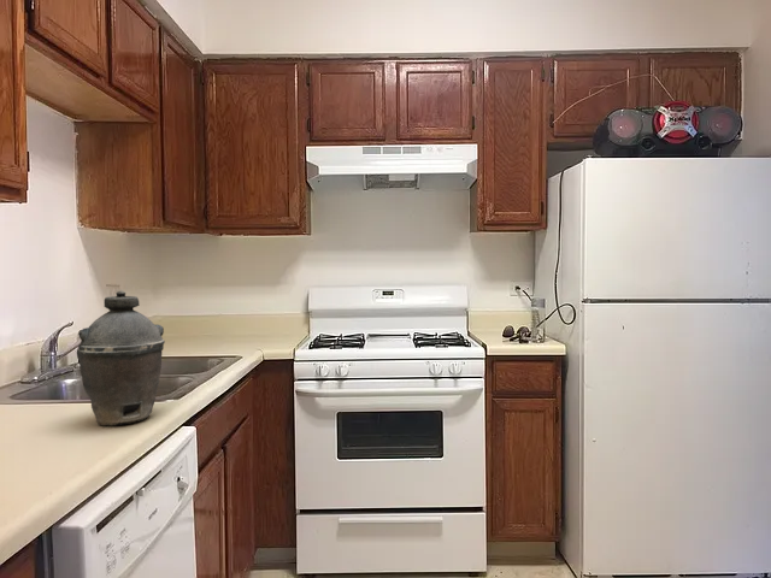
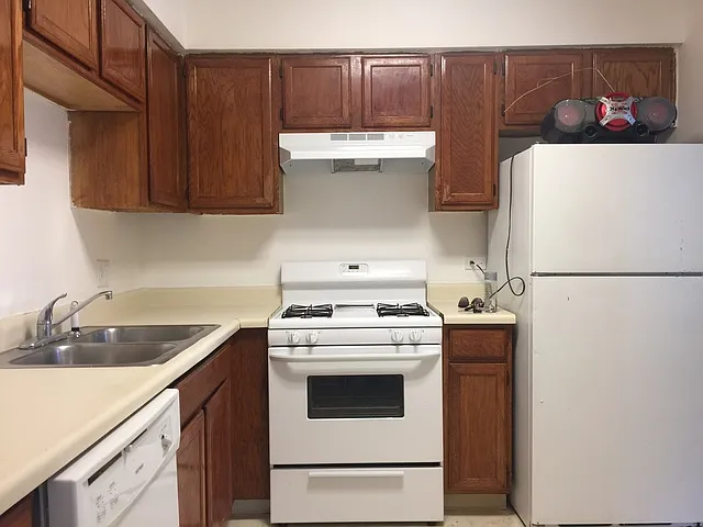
- kettle [76,290,166,426]
